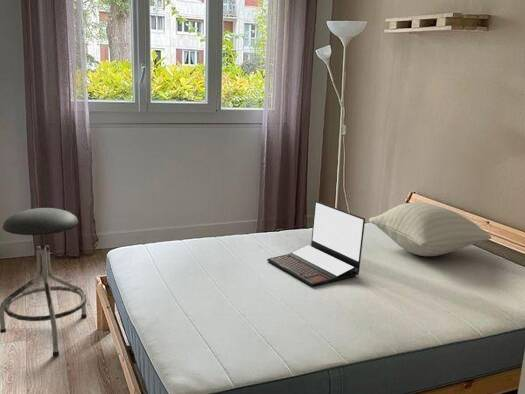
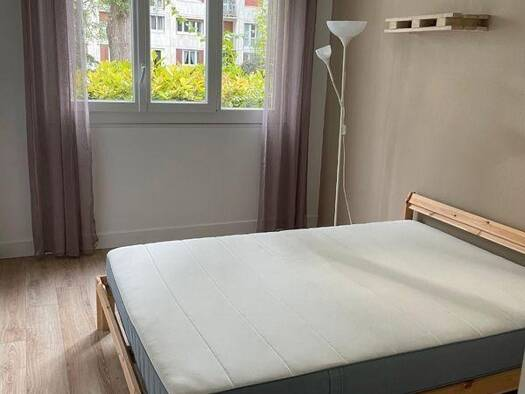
- stool [0,207,88,357]
- laptop [266,200,366,287]
- pillow [368,202,492,257]
